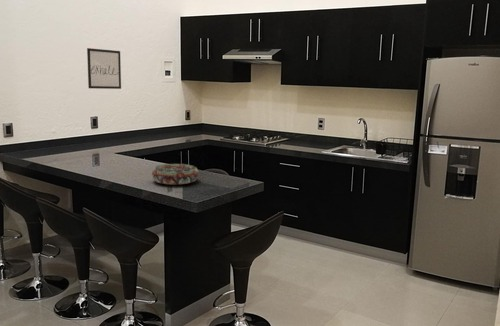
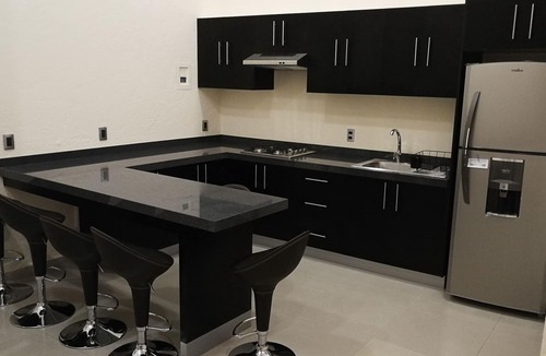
- wall art [86,47,122,90]
- decorative bowl [151,163,200,186]
